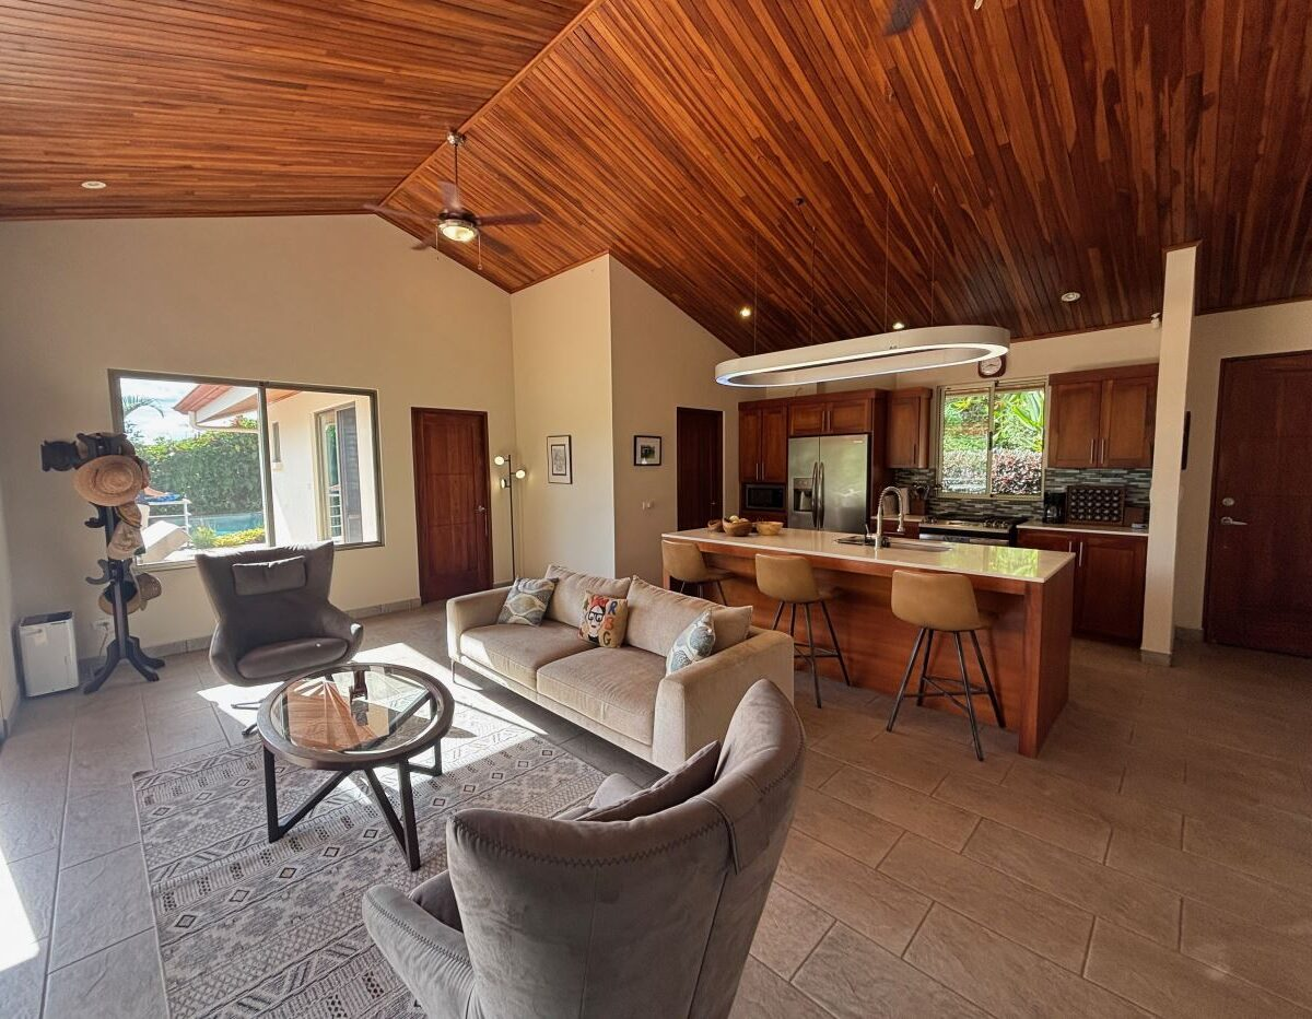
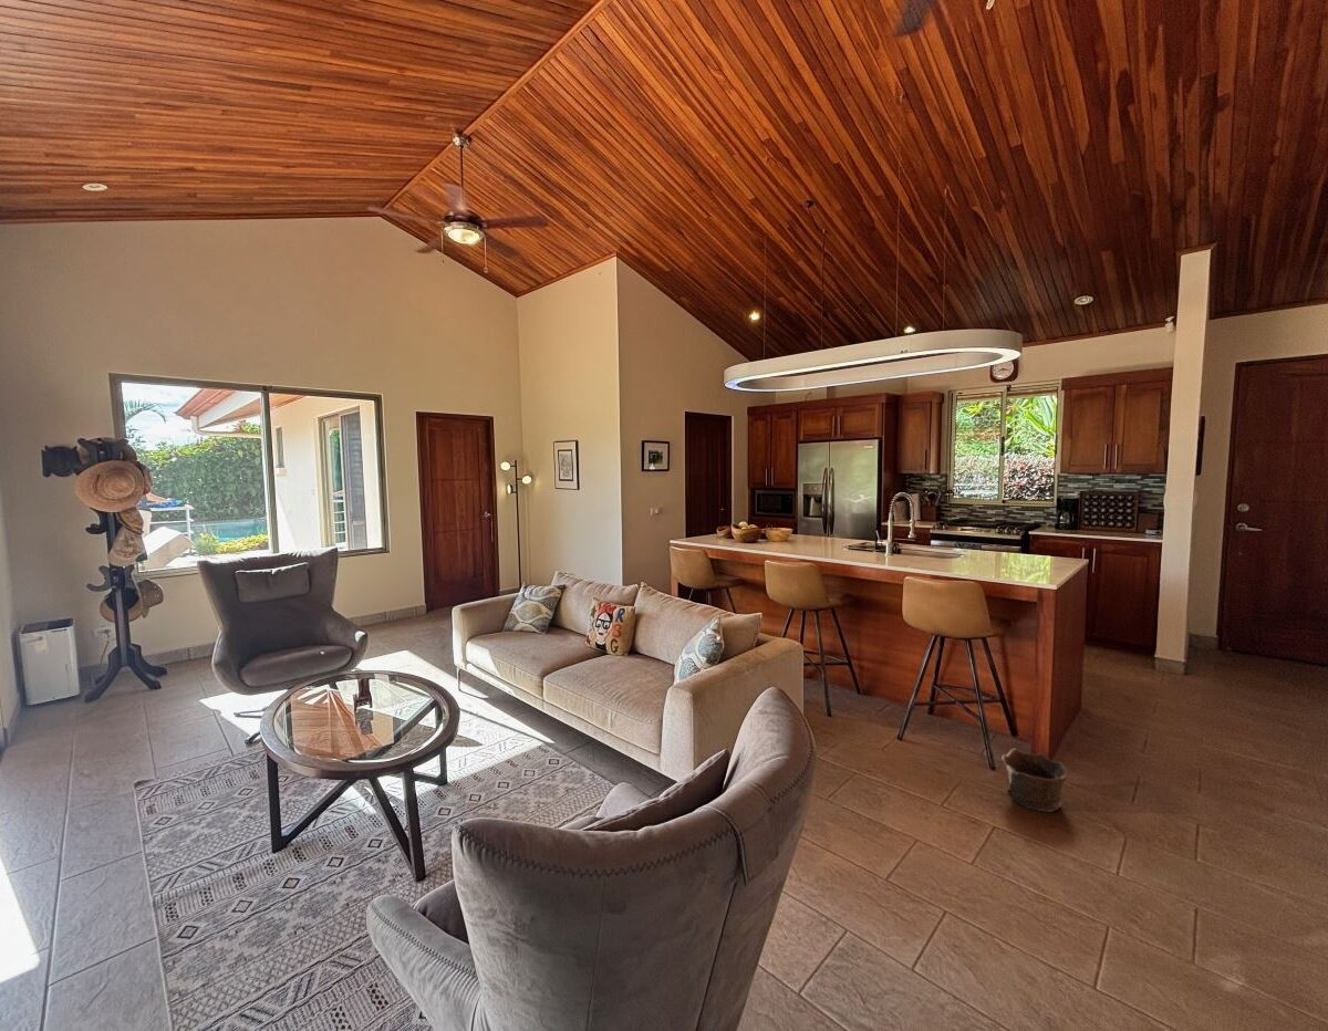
+ clay pot [1000,747,1068,813]
